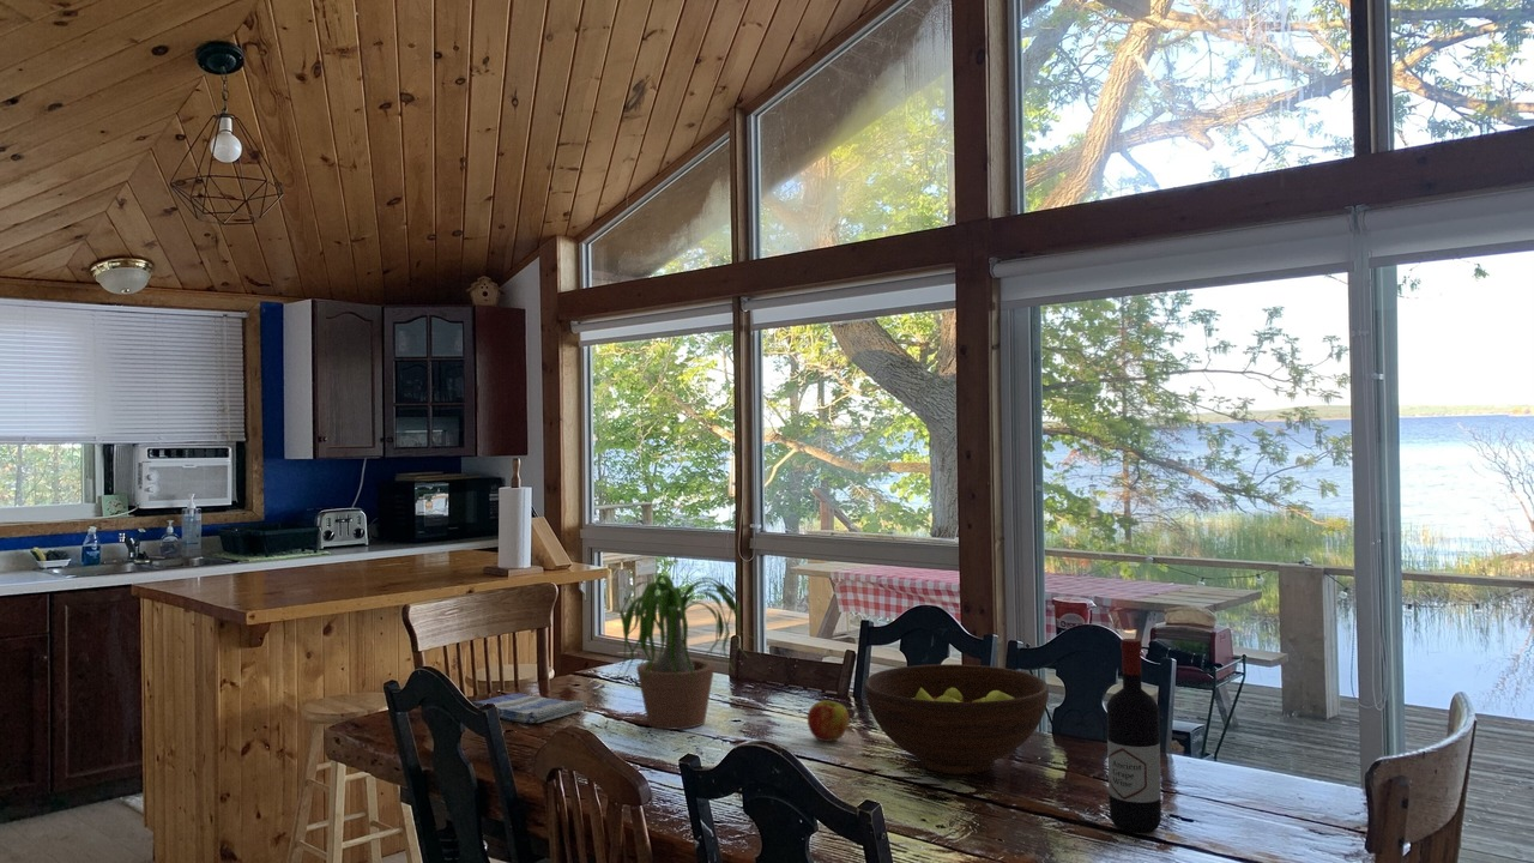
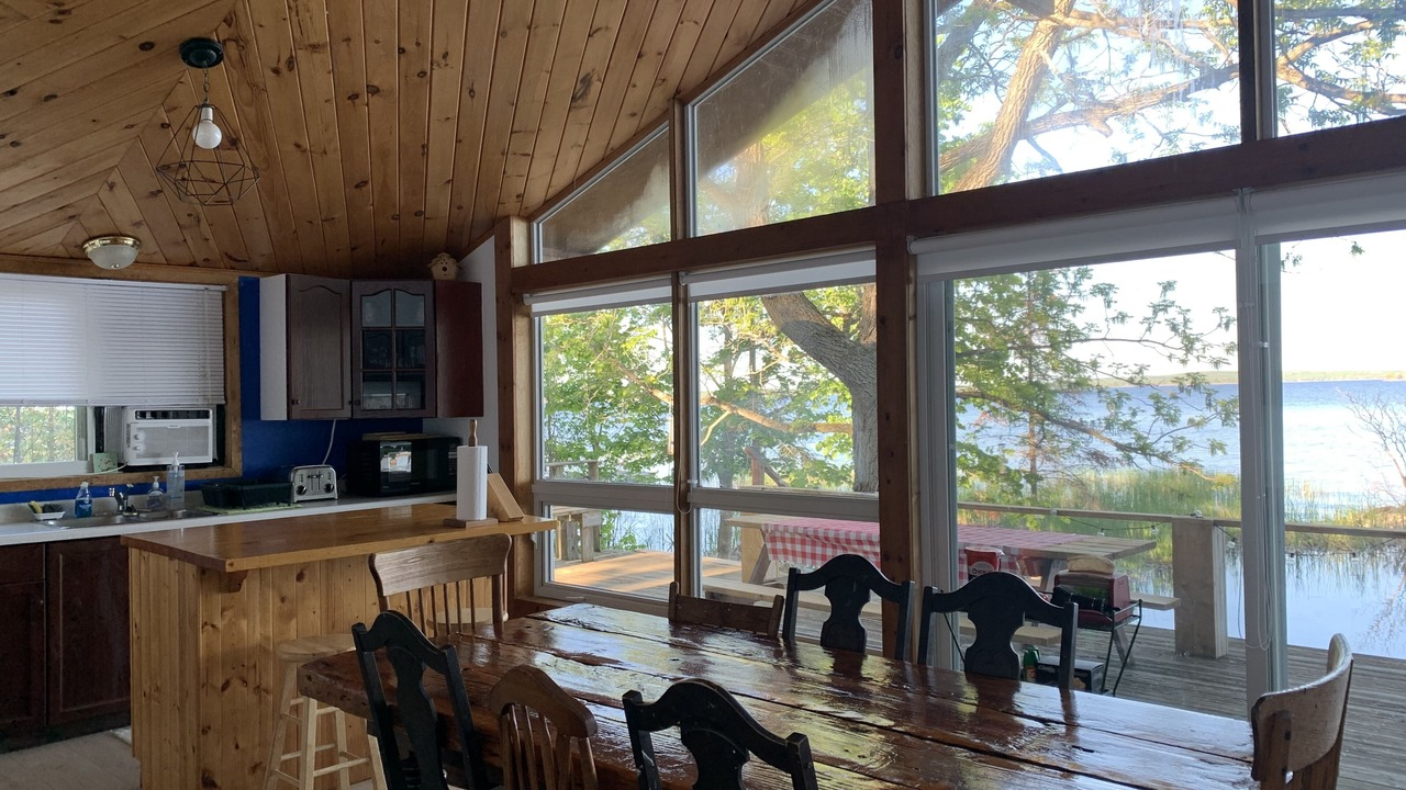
- fruit bowl [864,663,1050,776]
- wine bottle [1106,638,1162,834]
- apple [807,699,850,742]
- dish towel [472,693,586,724]
- potted plant [610,574,766,730]
